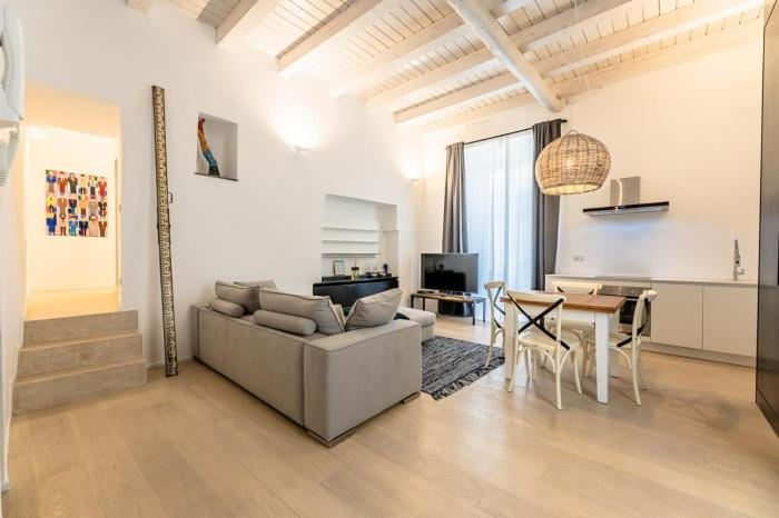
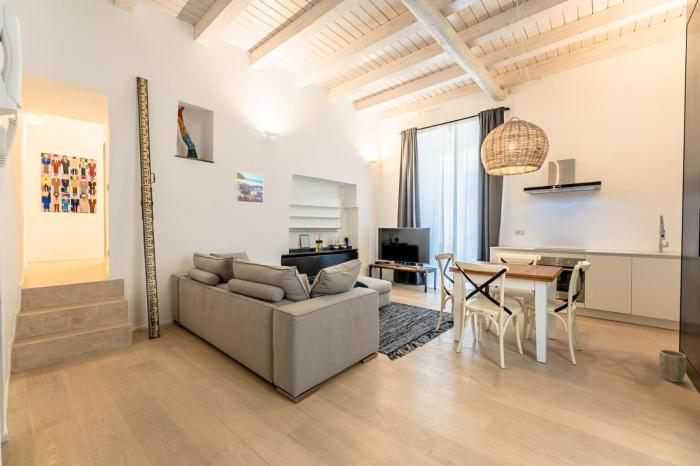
+ plant pot [658,349,687,384]
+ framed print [235,171,264,204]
